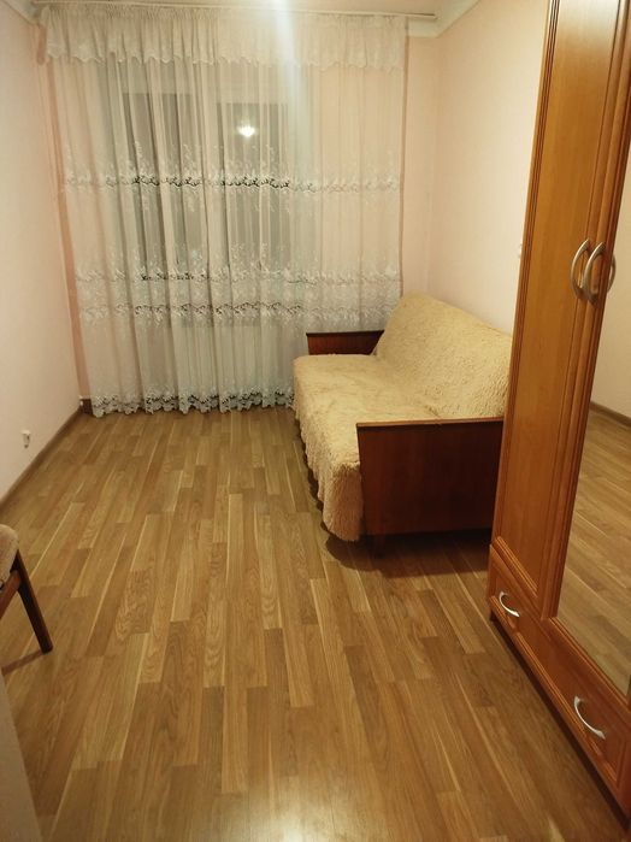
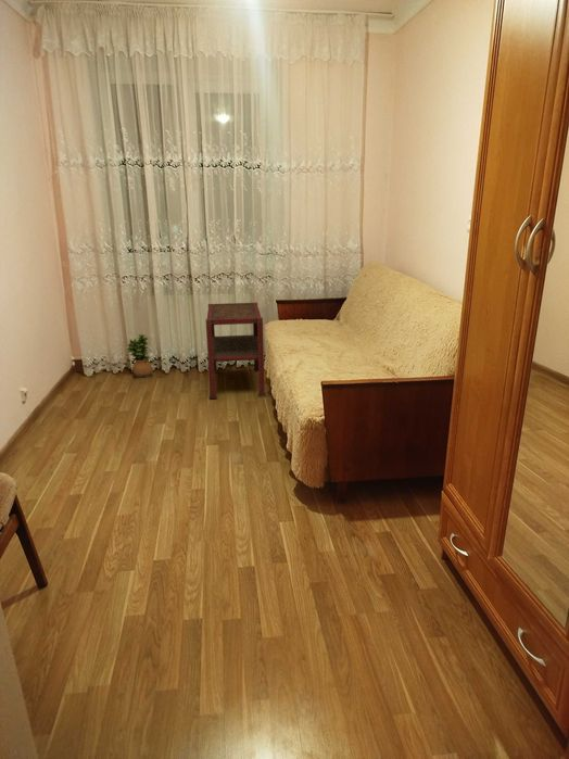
+ potted plant [125,333,153,380]
+ side table [205,302,267,400]
